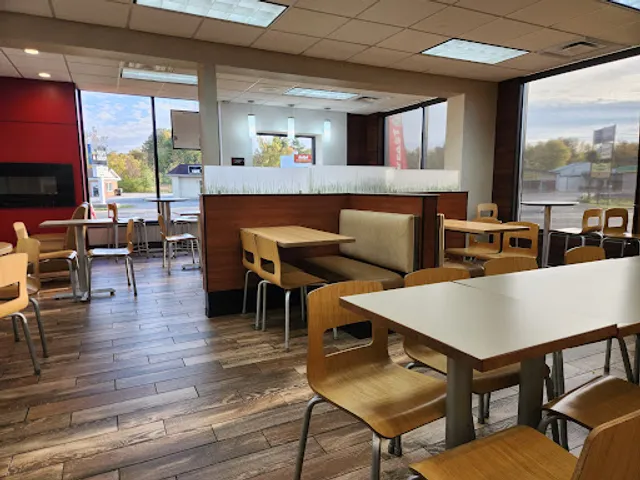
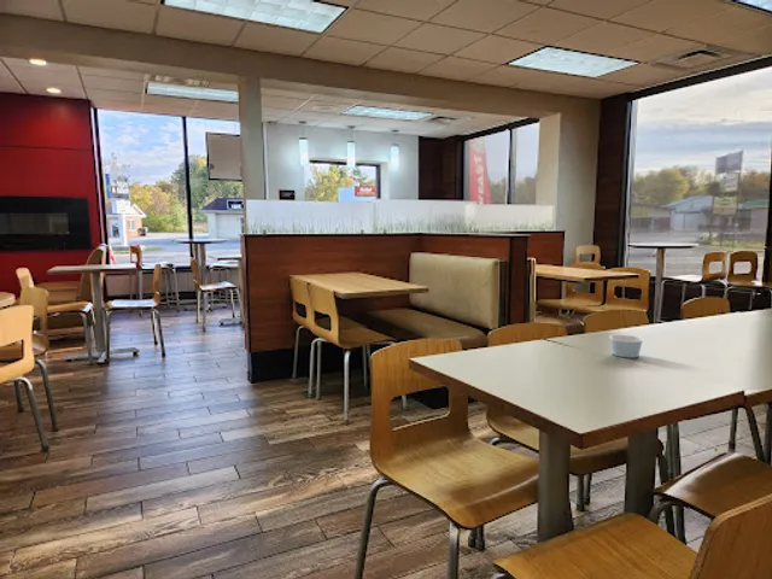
+ paper cup [608,334,644,358]
